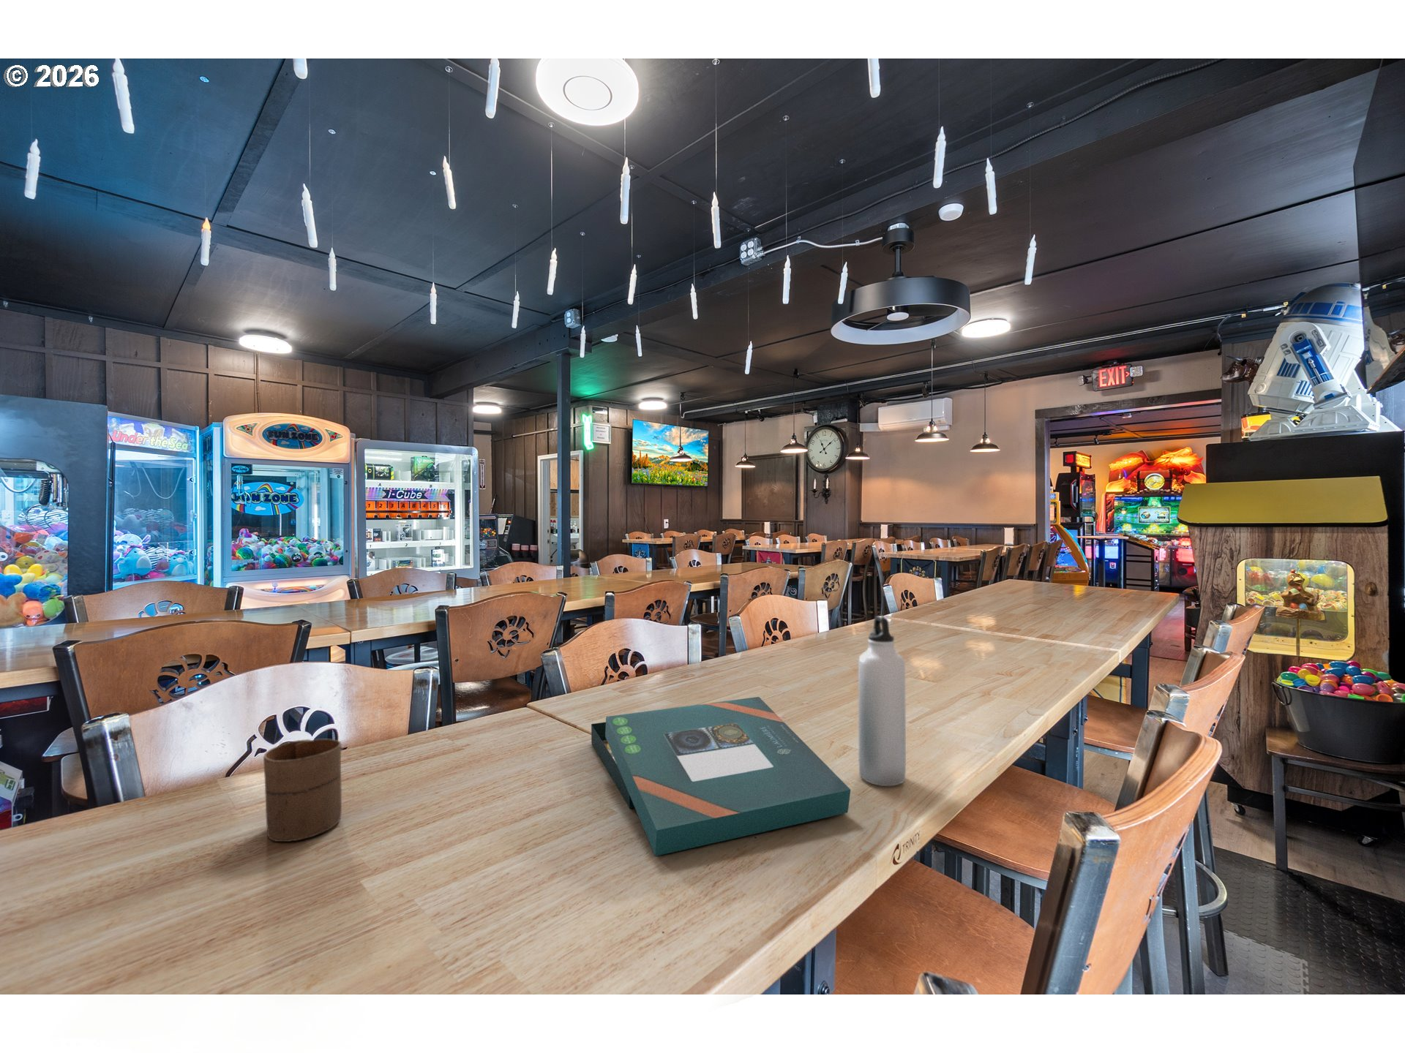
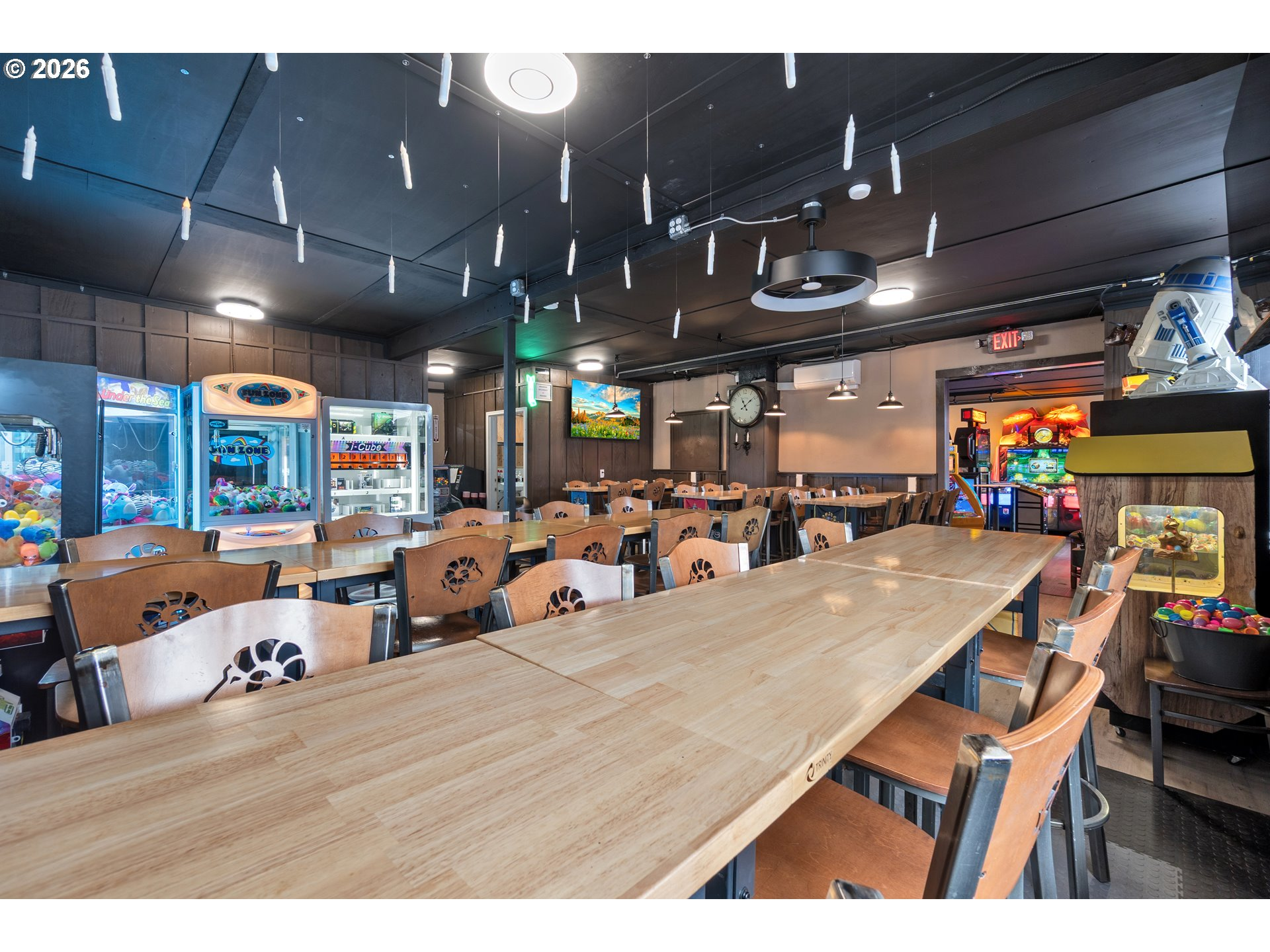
- water bottle [857,615,907,786]
- board game [591,696,851,857]
- cup [262,739,343,843]
